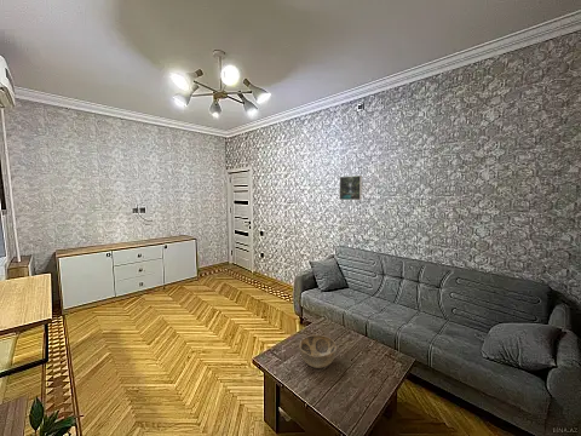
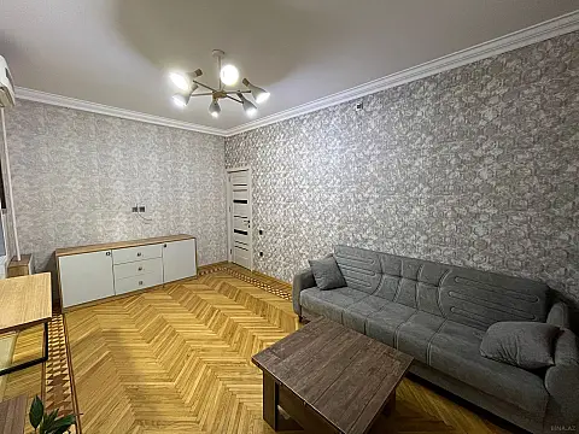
- decorative bowl [298,334,338,369]
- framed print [339,174,363,201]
